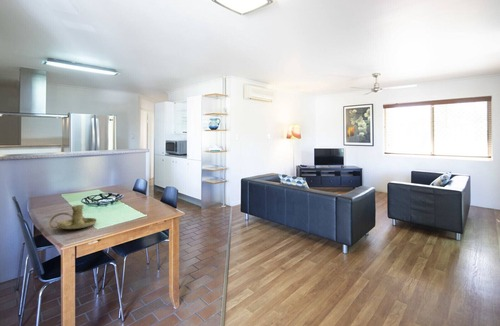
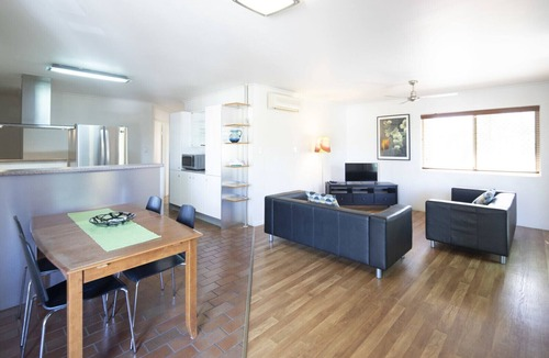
- candle holder [49,204,98,230]
